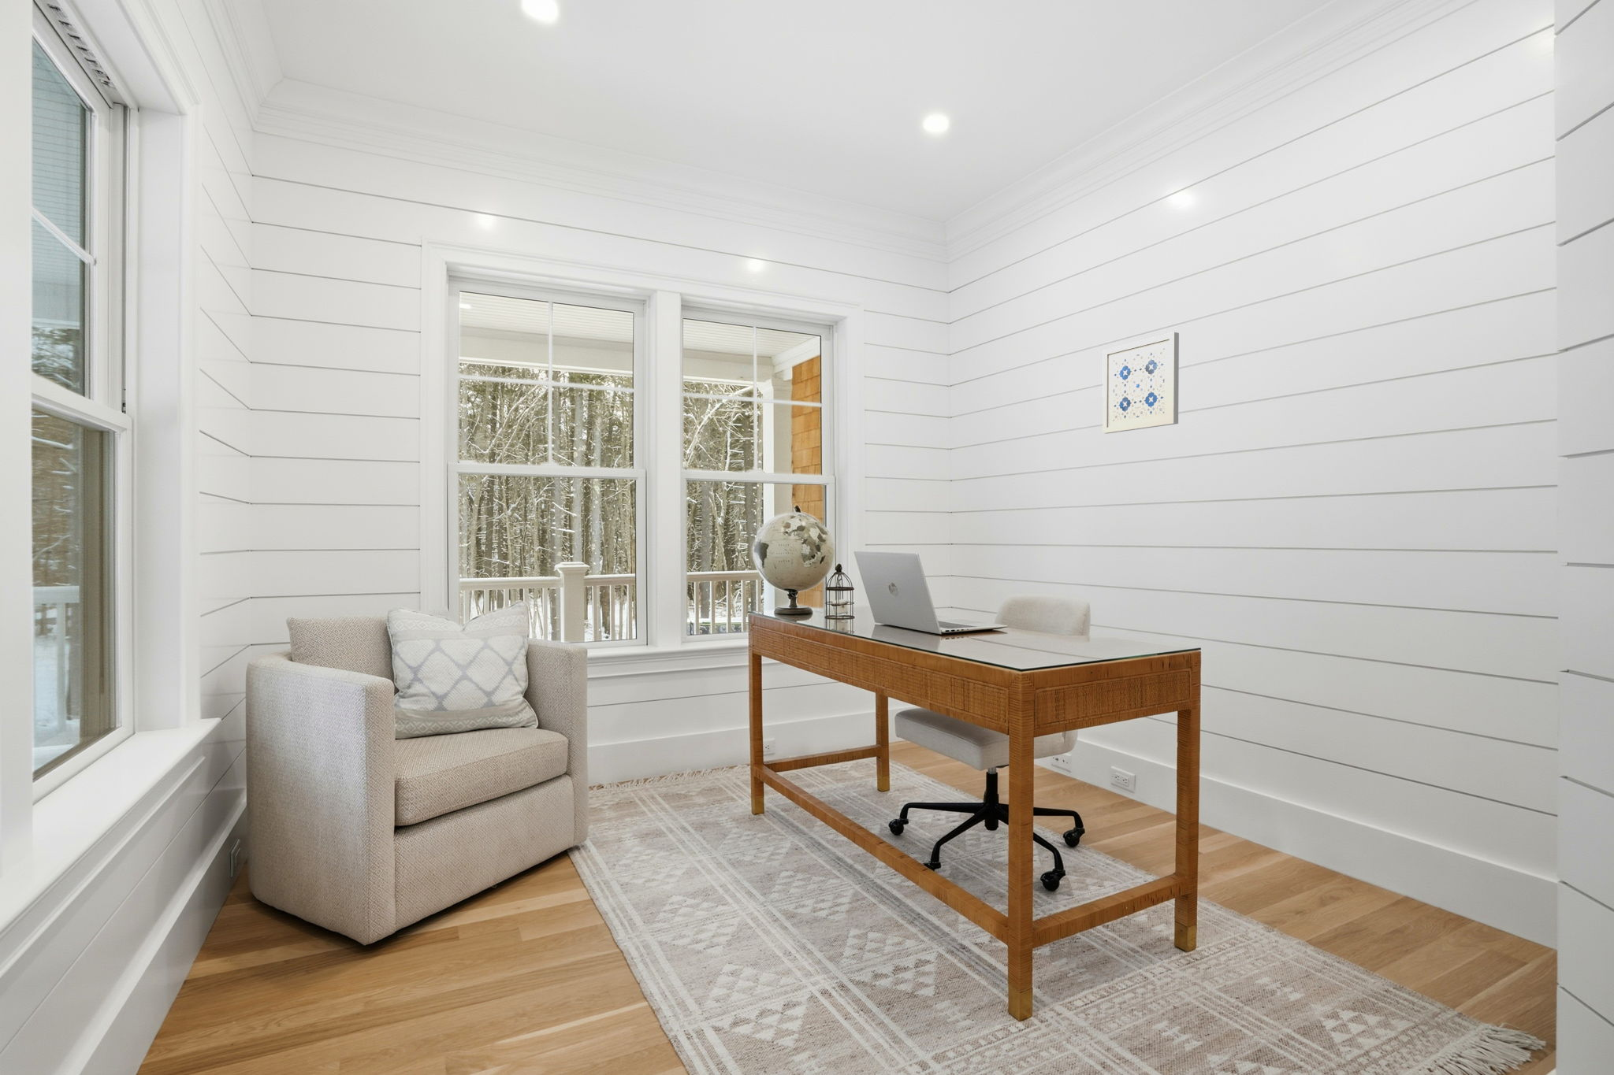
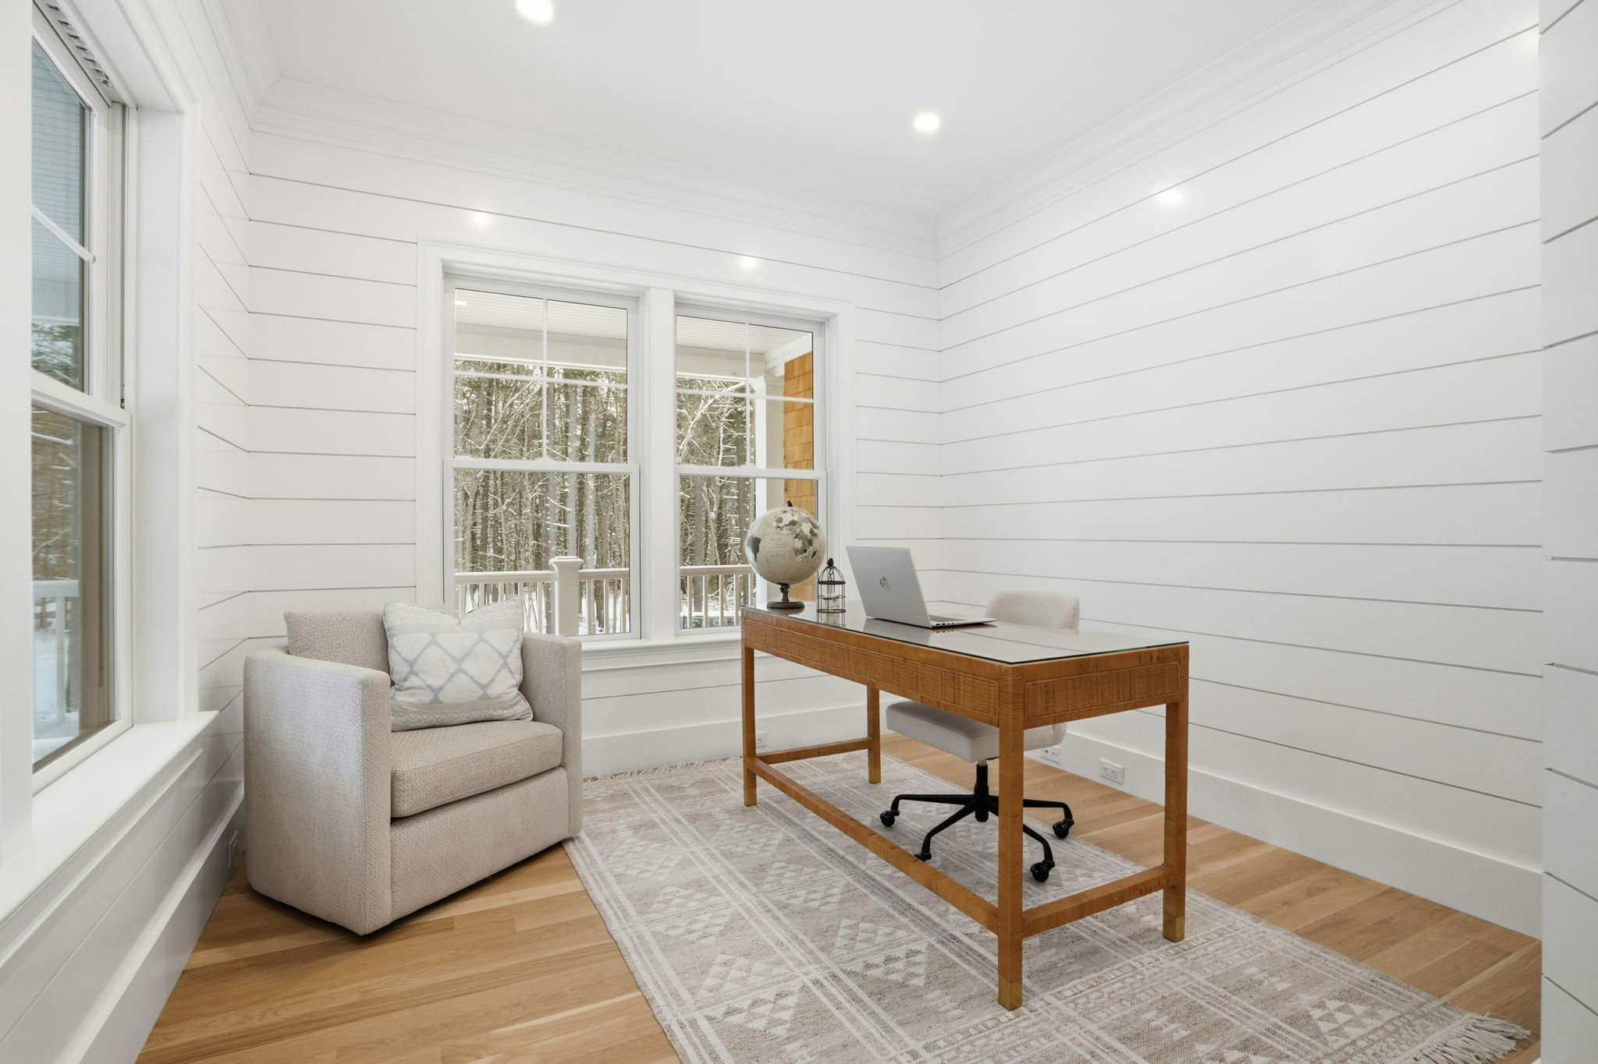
- wall art [1102,331,1180,434]
